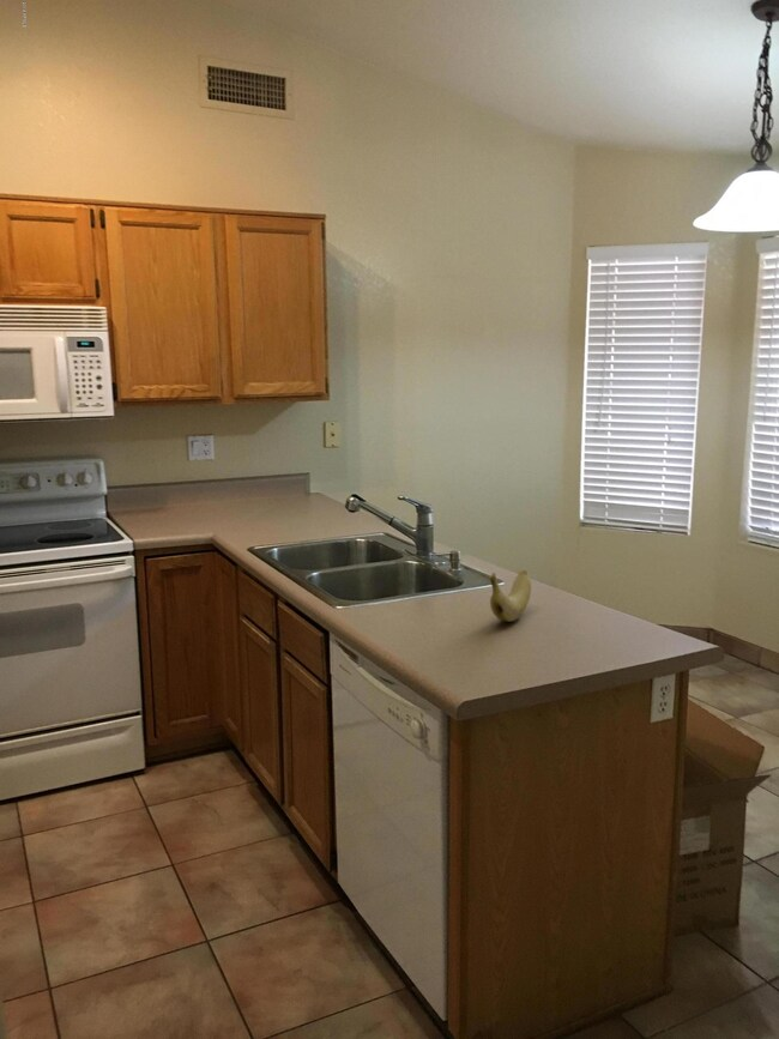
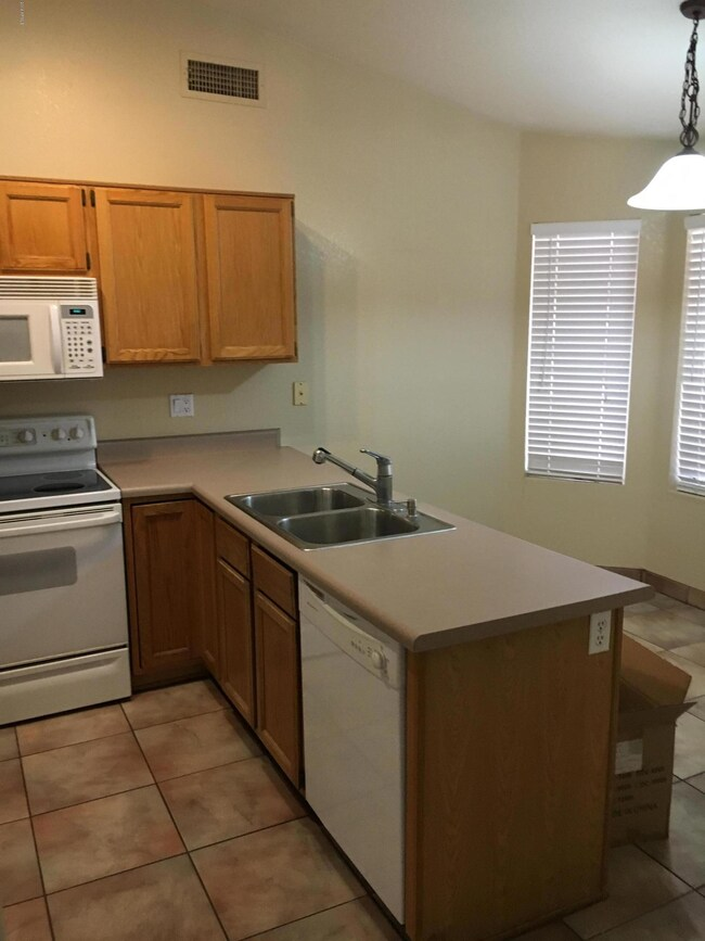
- banana [488,569,532,623]
